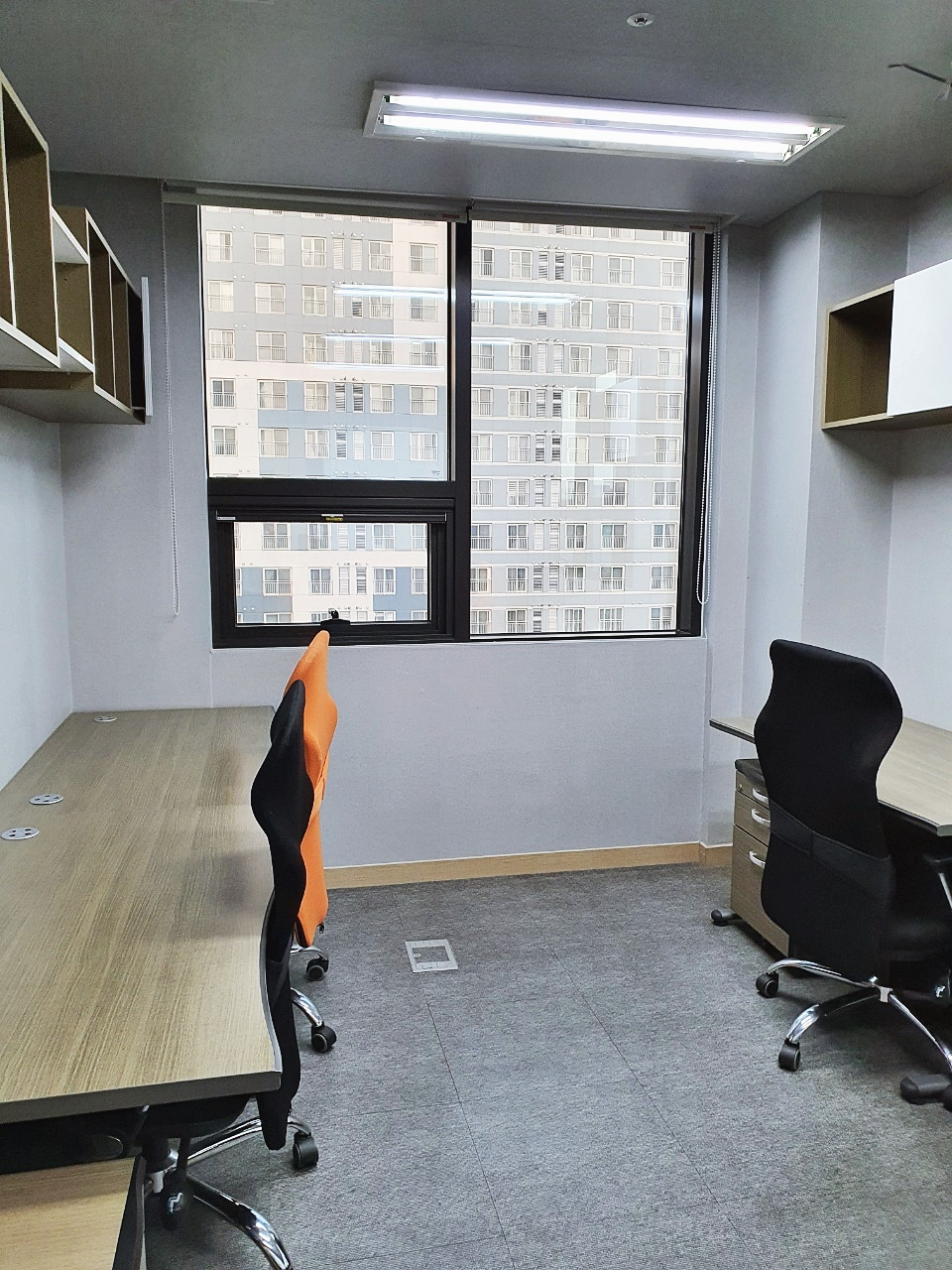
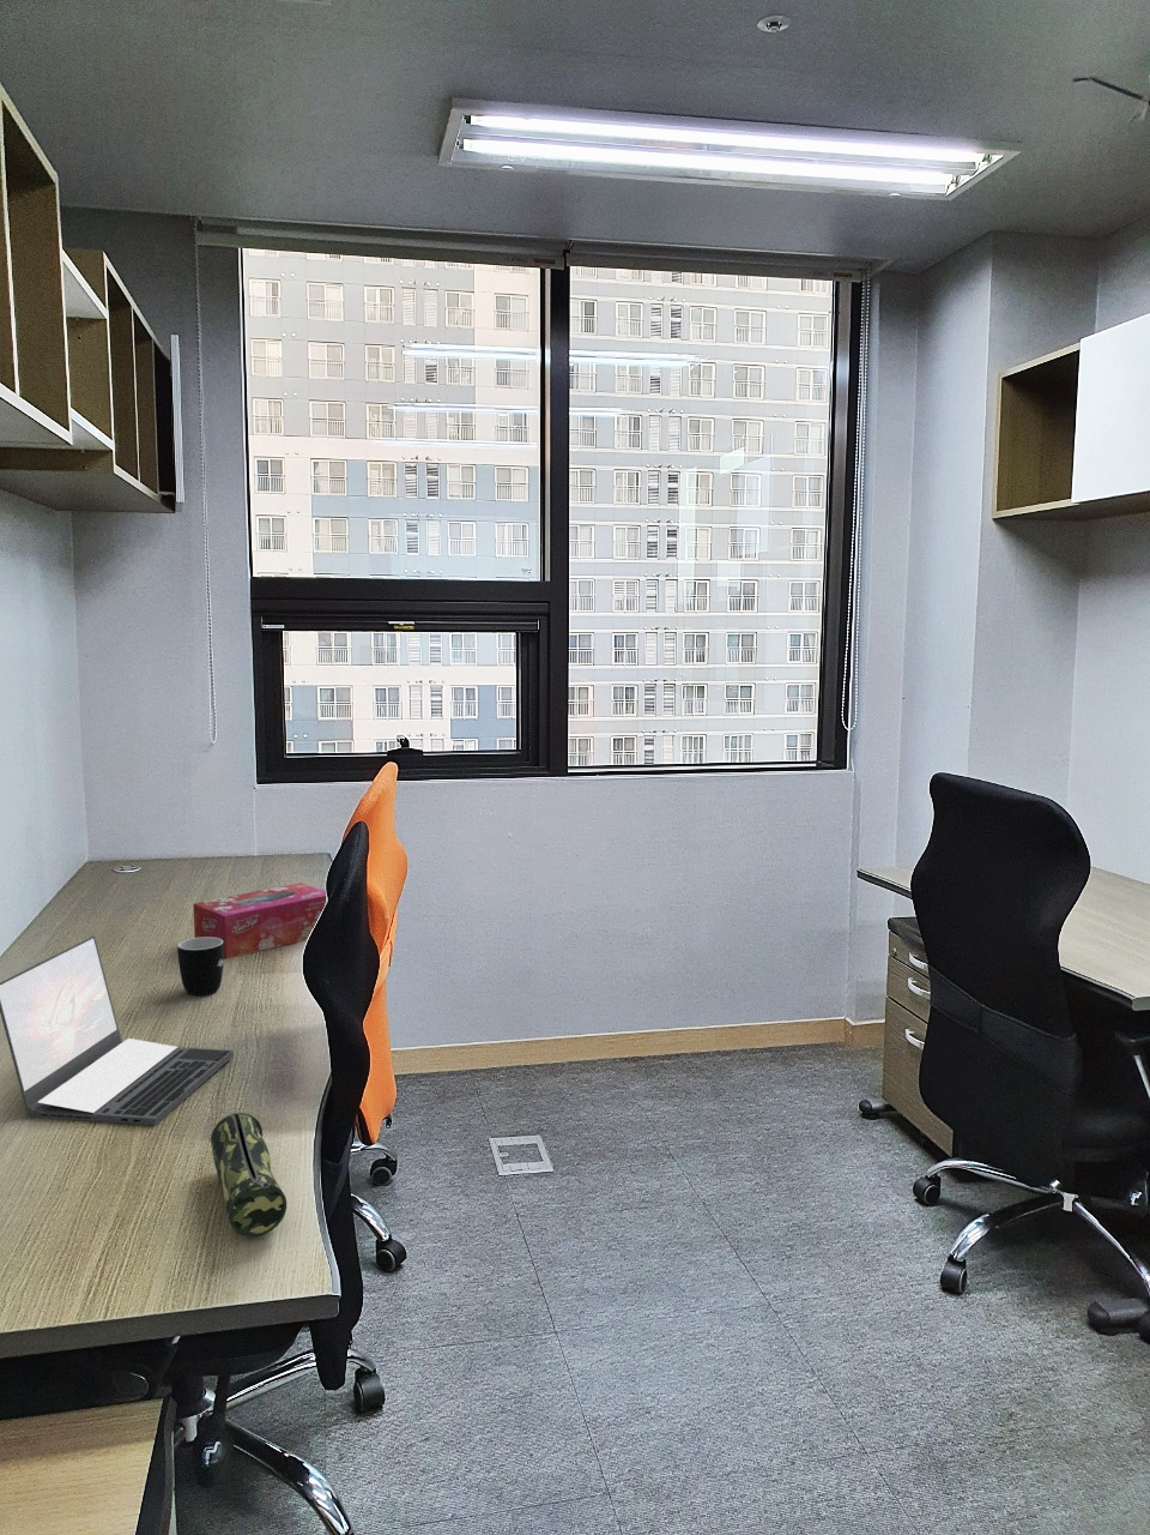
+ mug [176,937,225,997]
+ laptop [0,936,234,1128]
+ tissue box [192,881,327,960]
+ pencil case [210,1112,288,1238]
